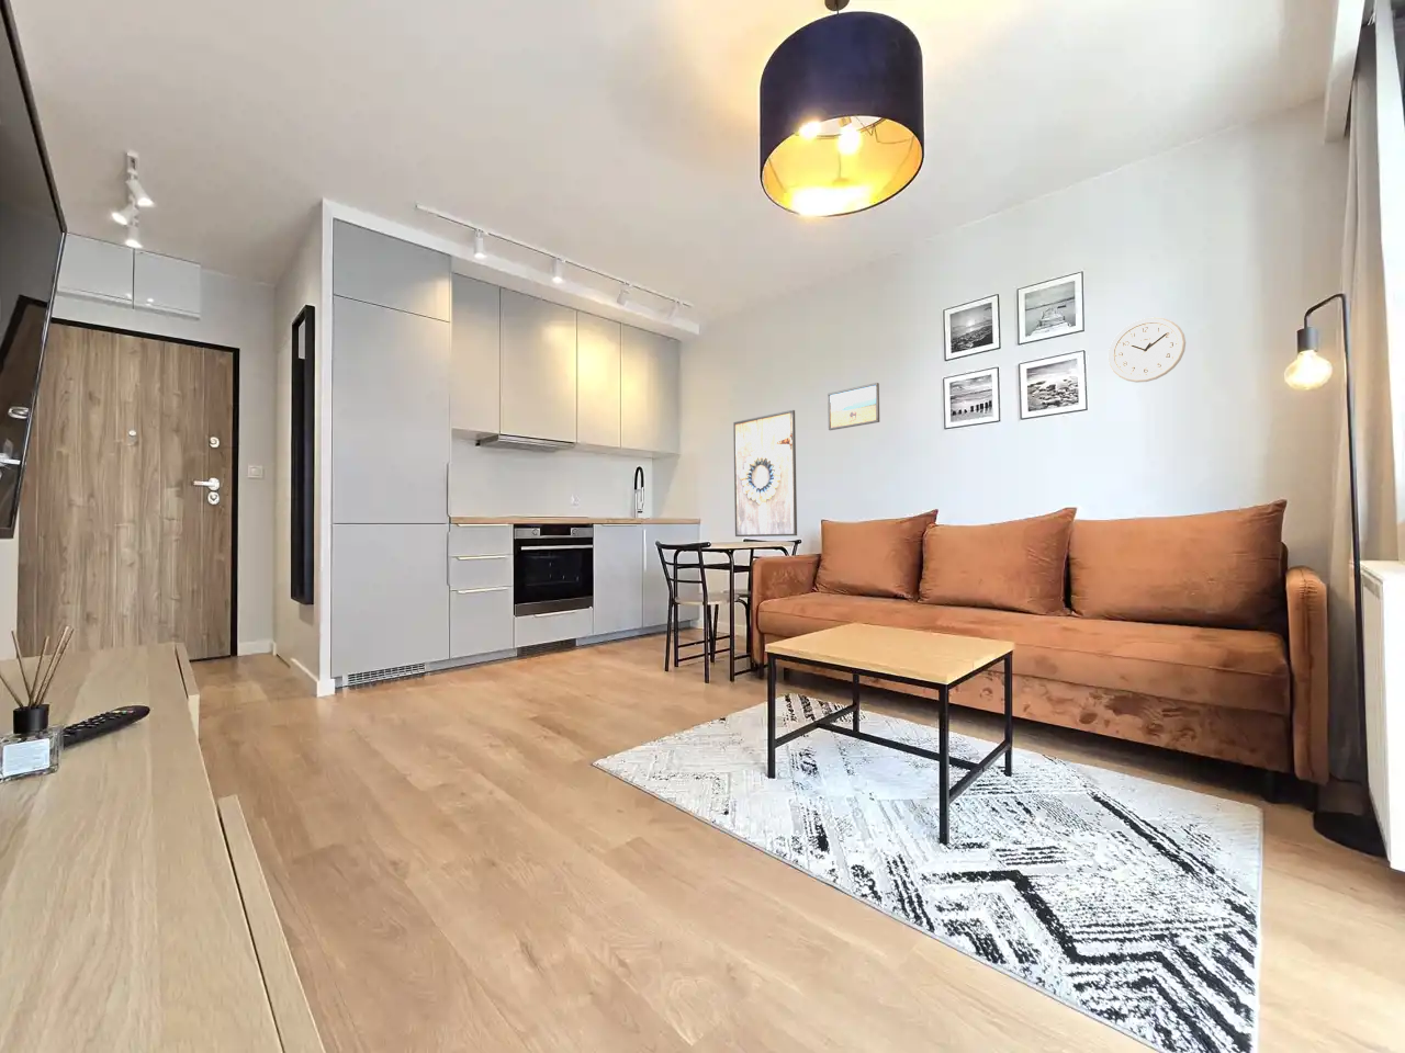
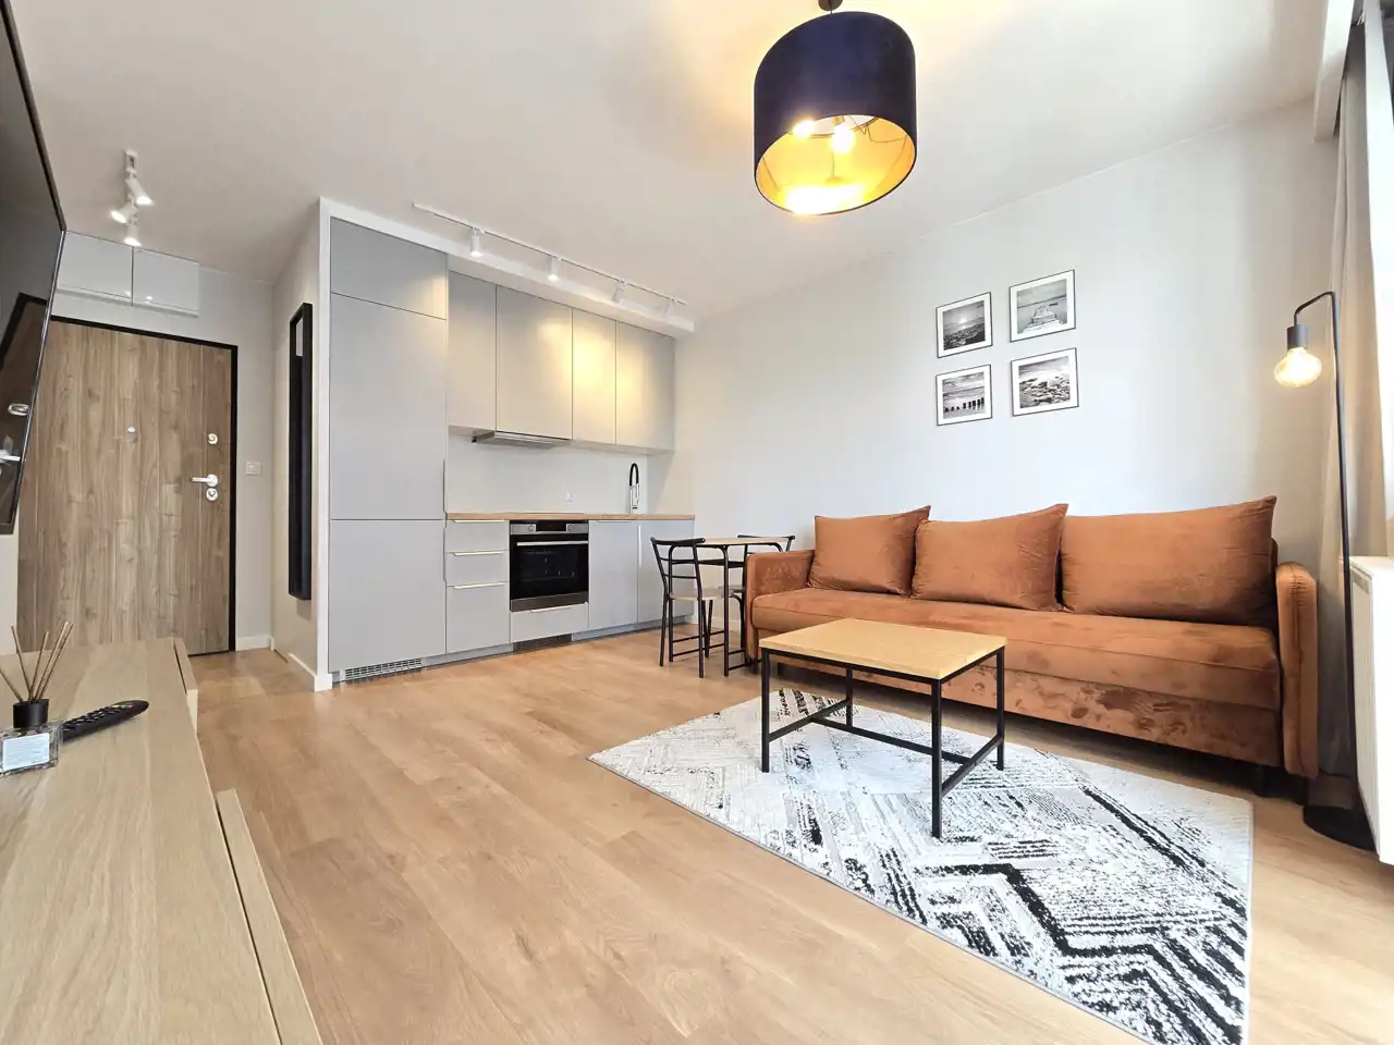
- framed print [732,409,798,538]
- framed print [826,382,881,431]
- wall clock [1107,316,1187,383]
